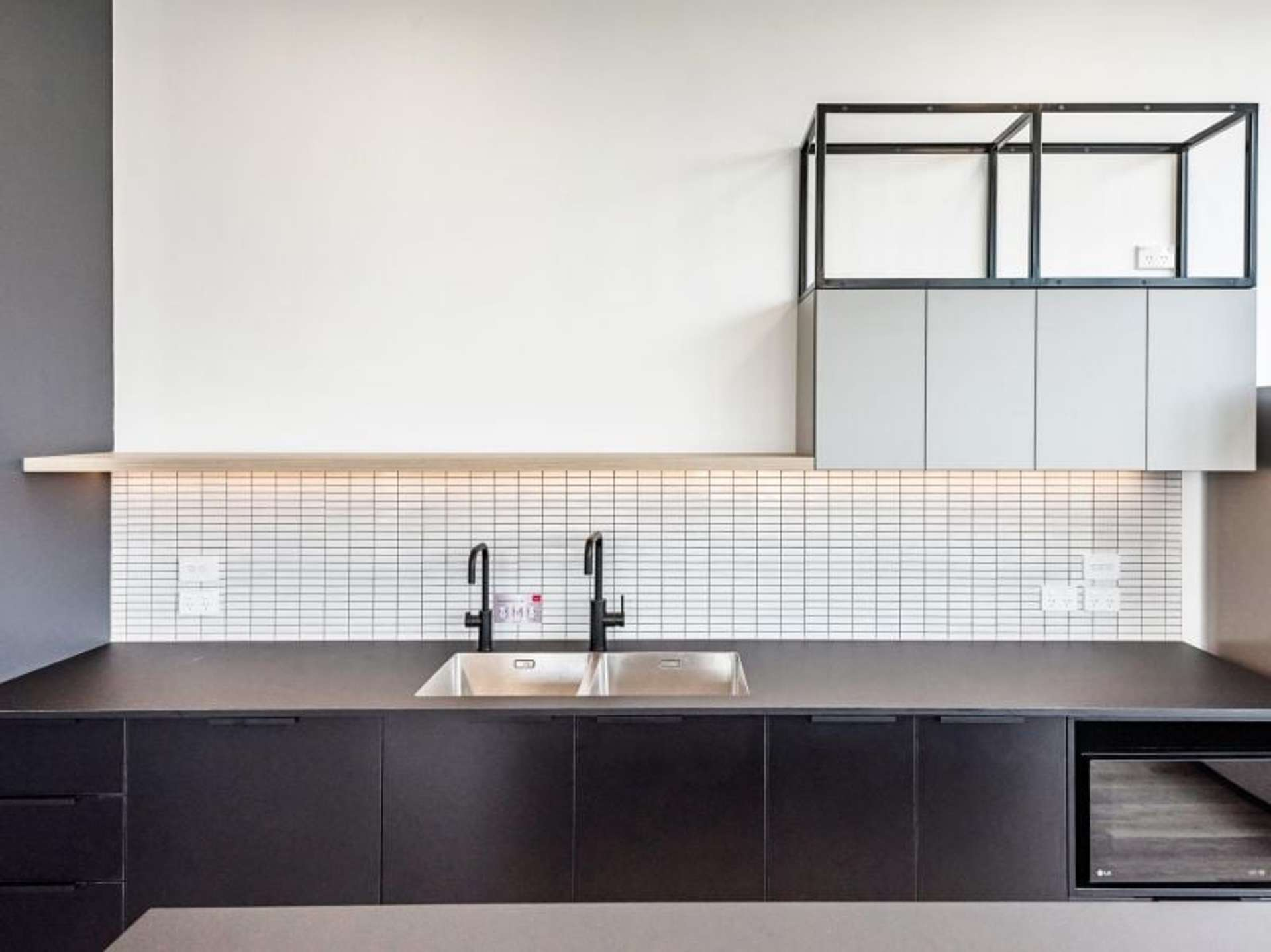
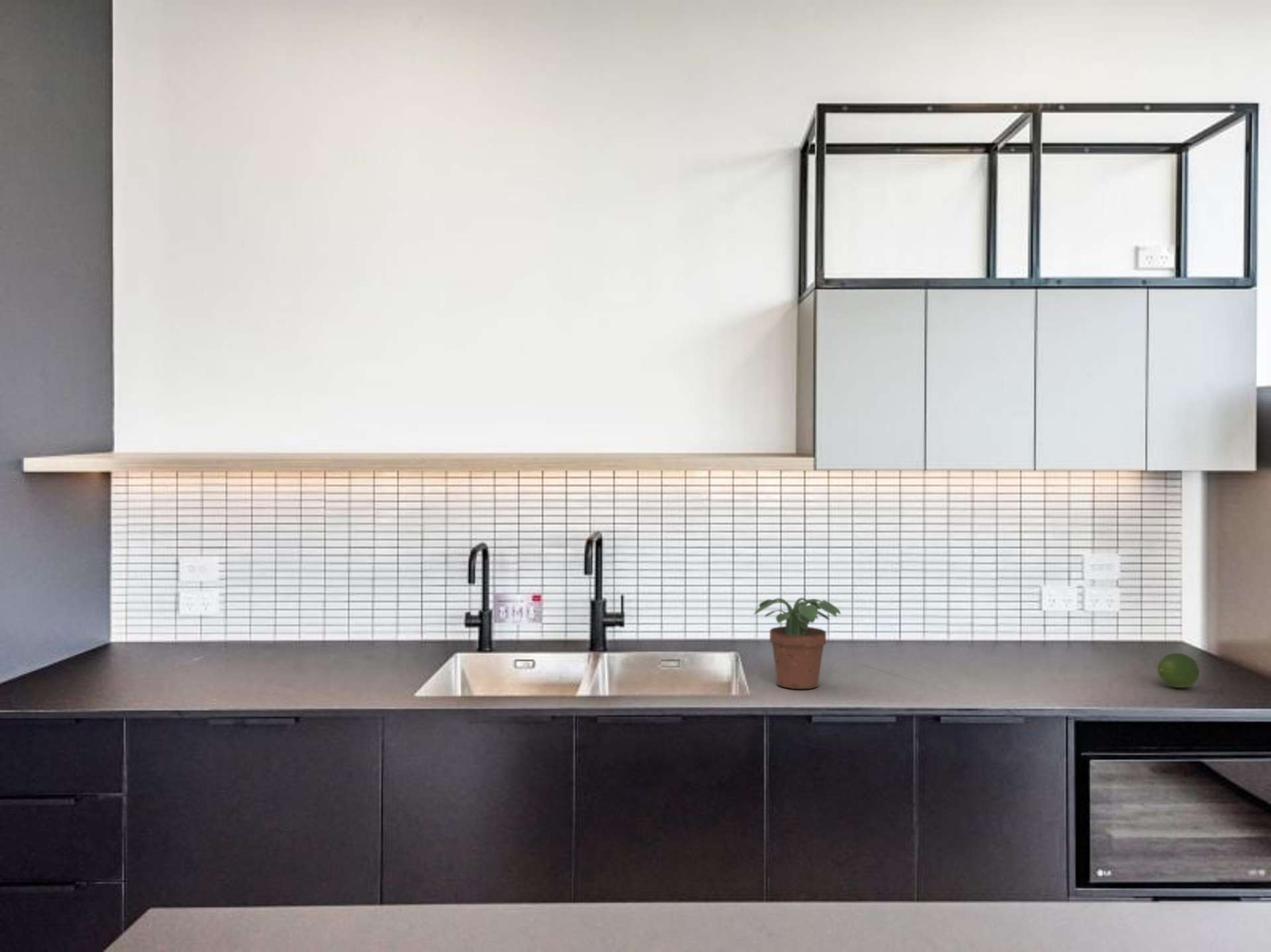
+ fruit [1157,653,1200,688]
+ potted plant [753,597,842,690]
